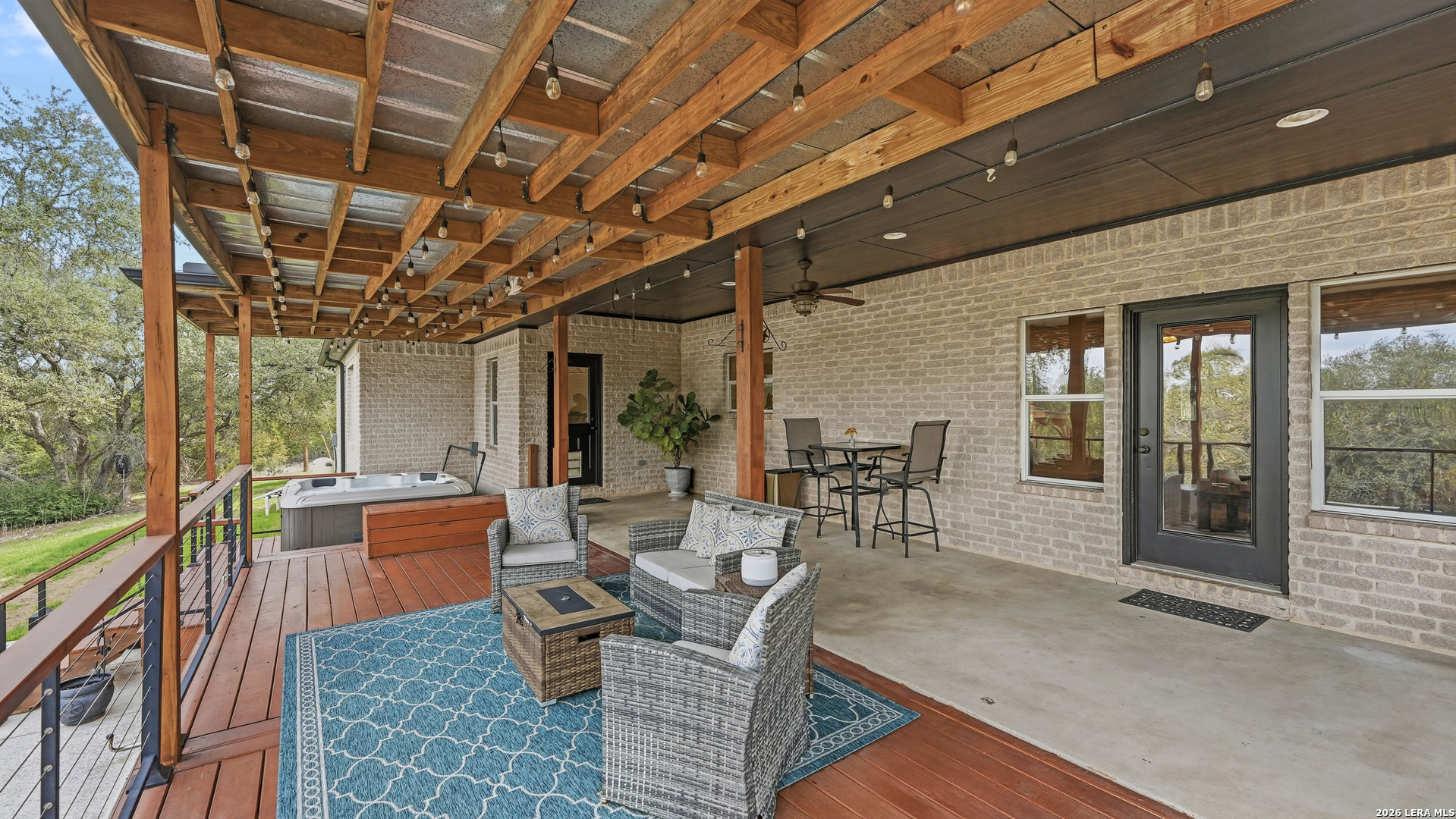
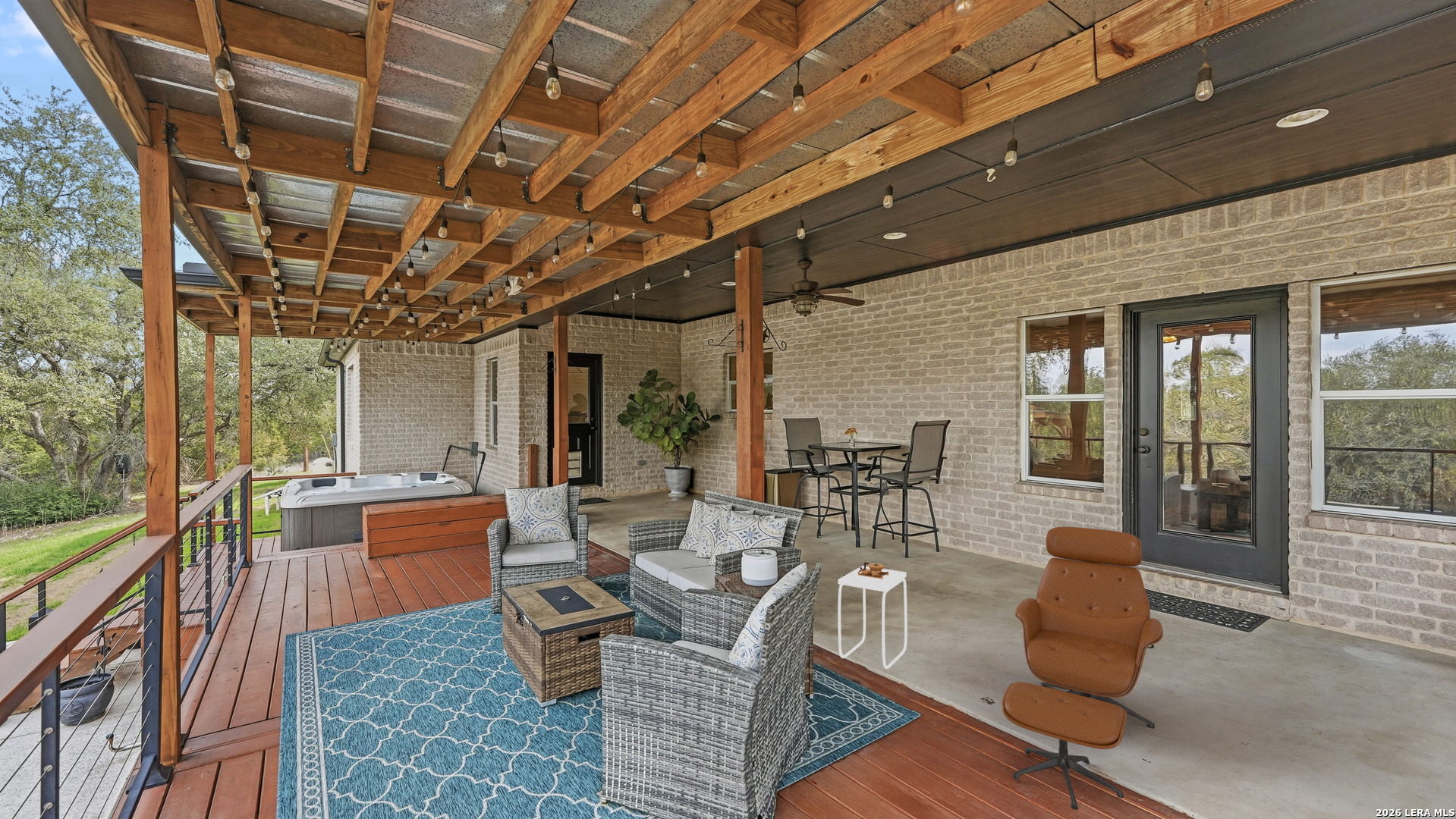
+ side table [838,561,907,670]
+ lounge chair [1001,526,1164,811]
